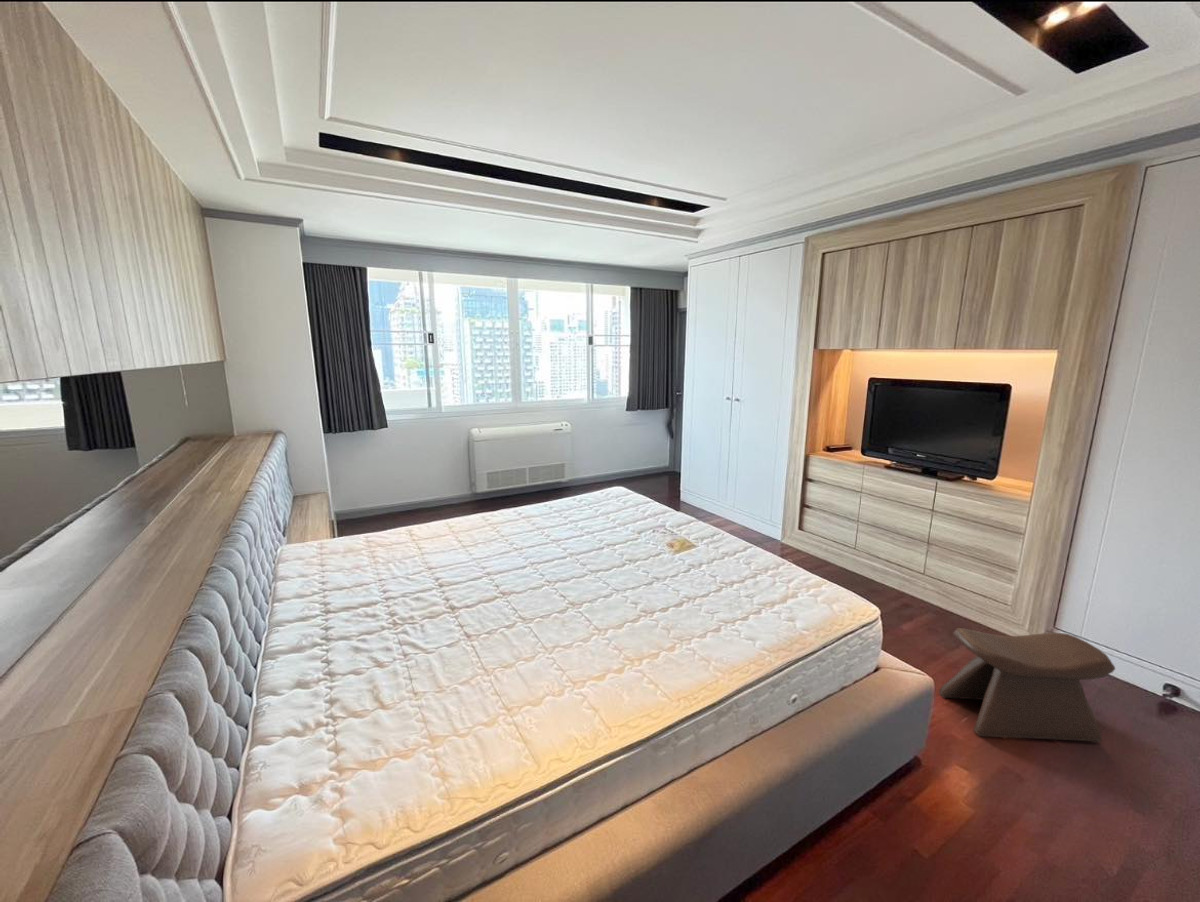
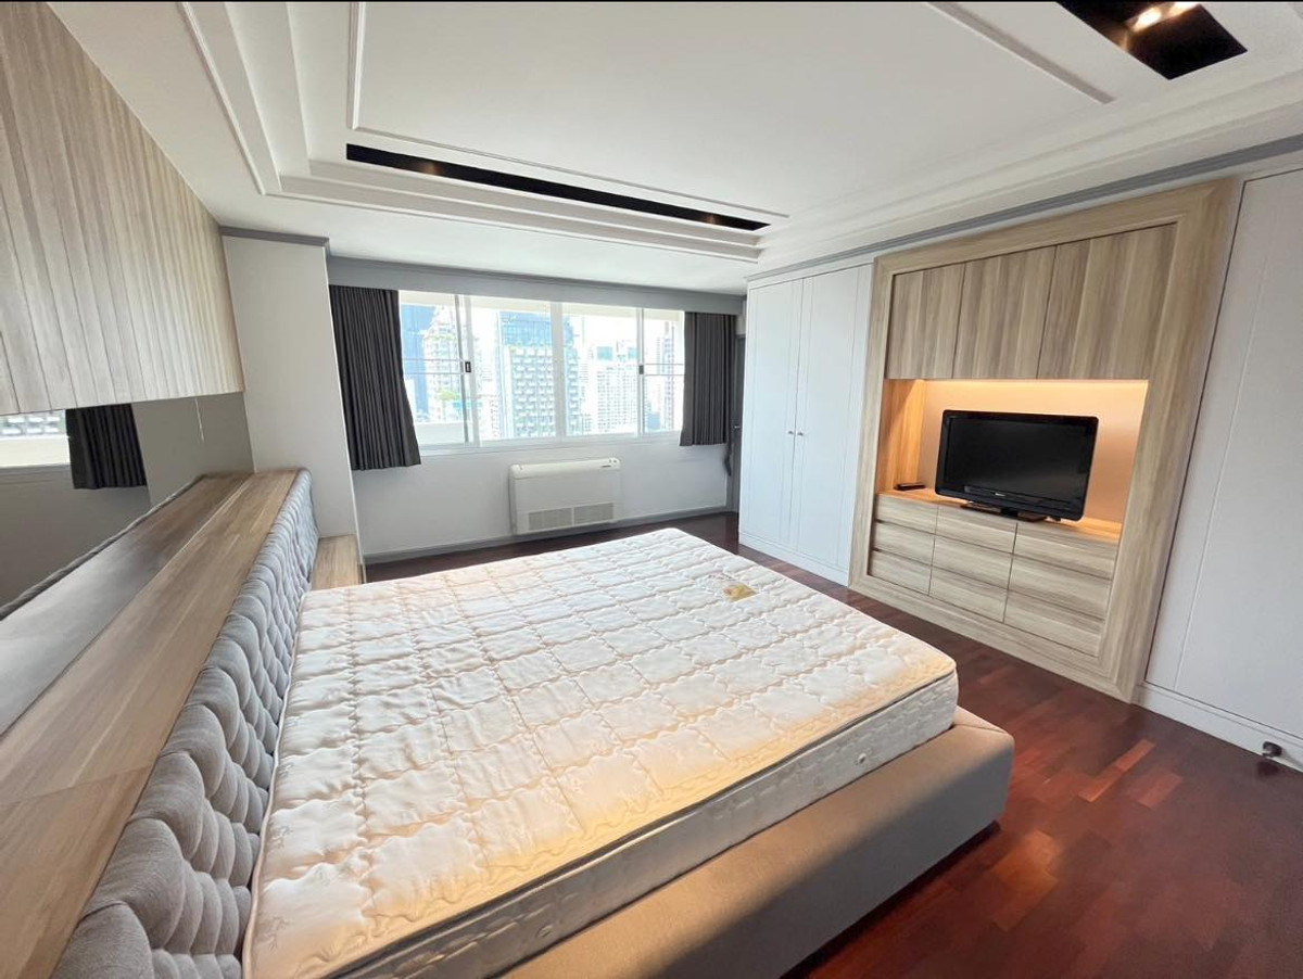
- stool [938,627,1116,742]
